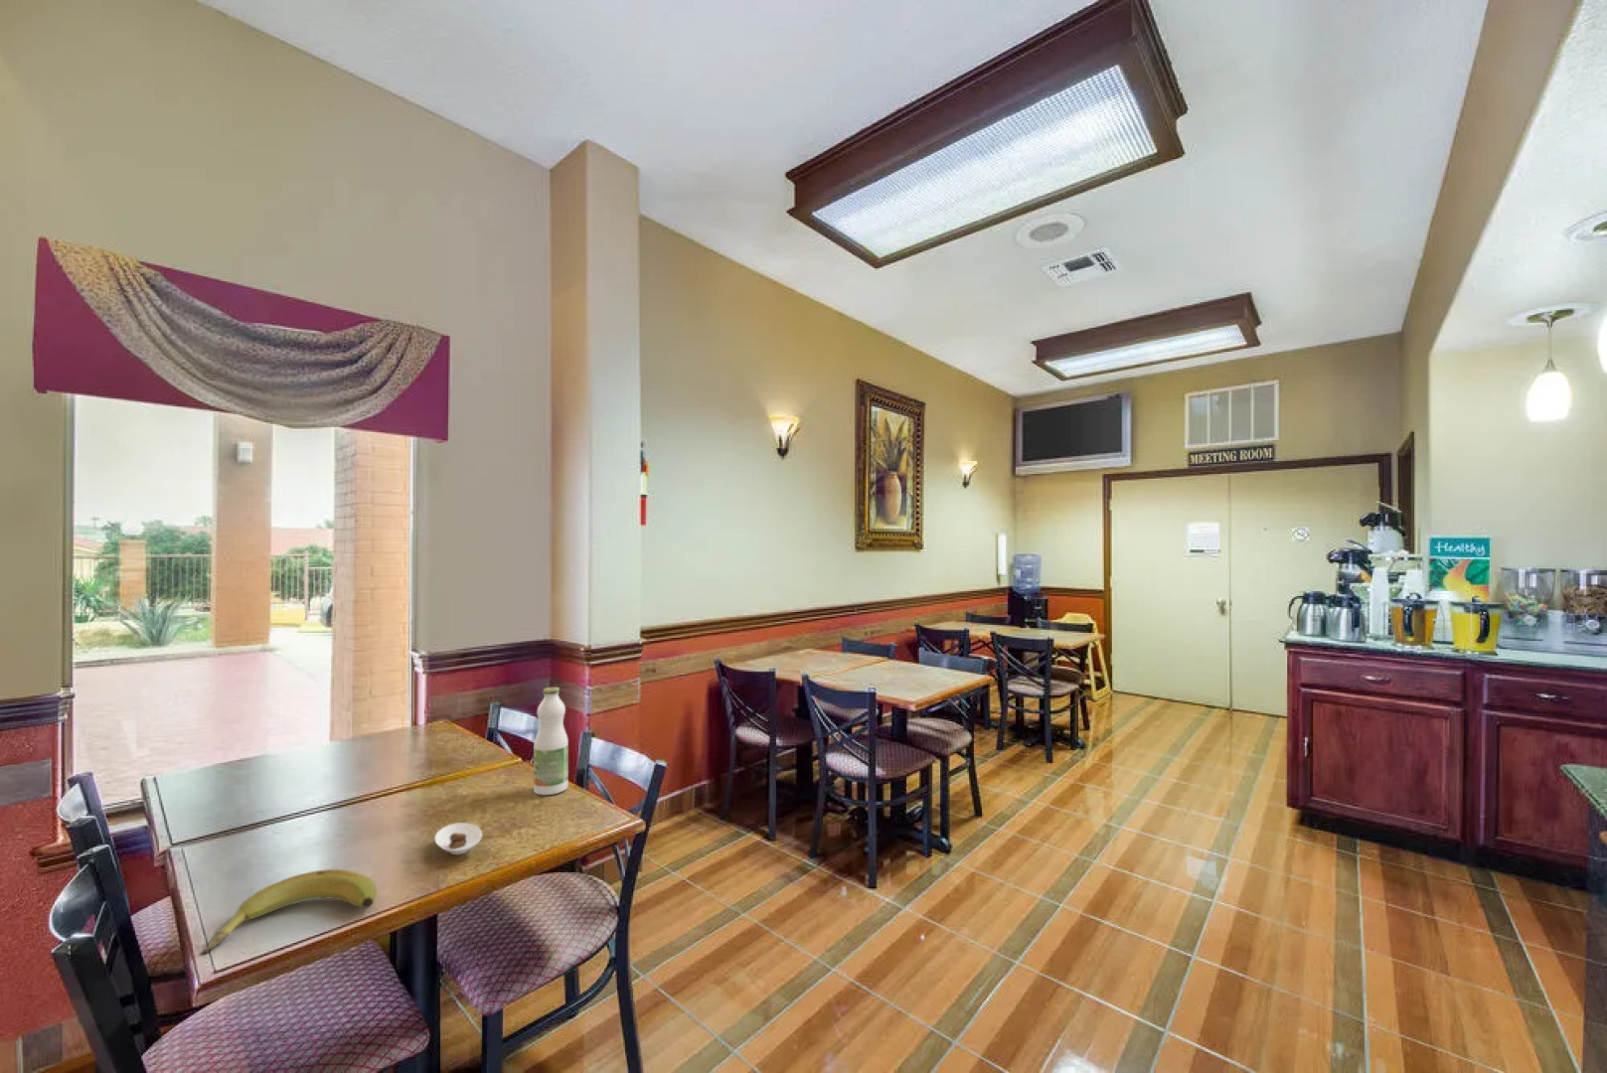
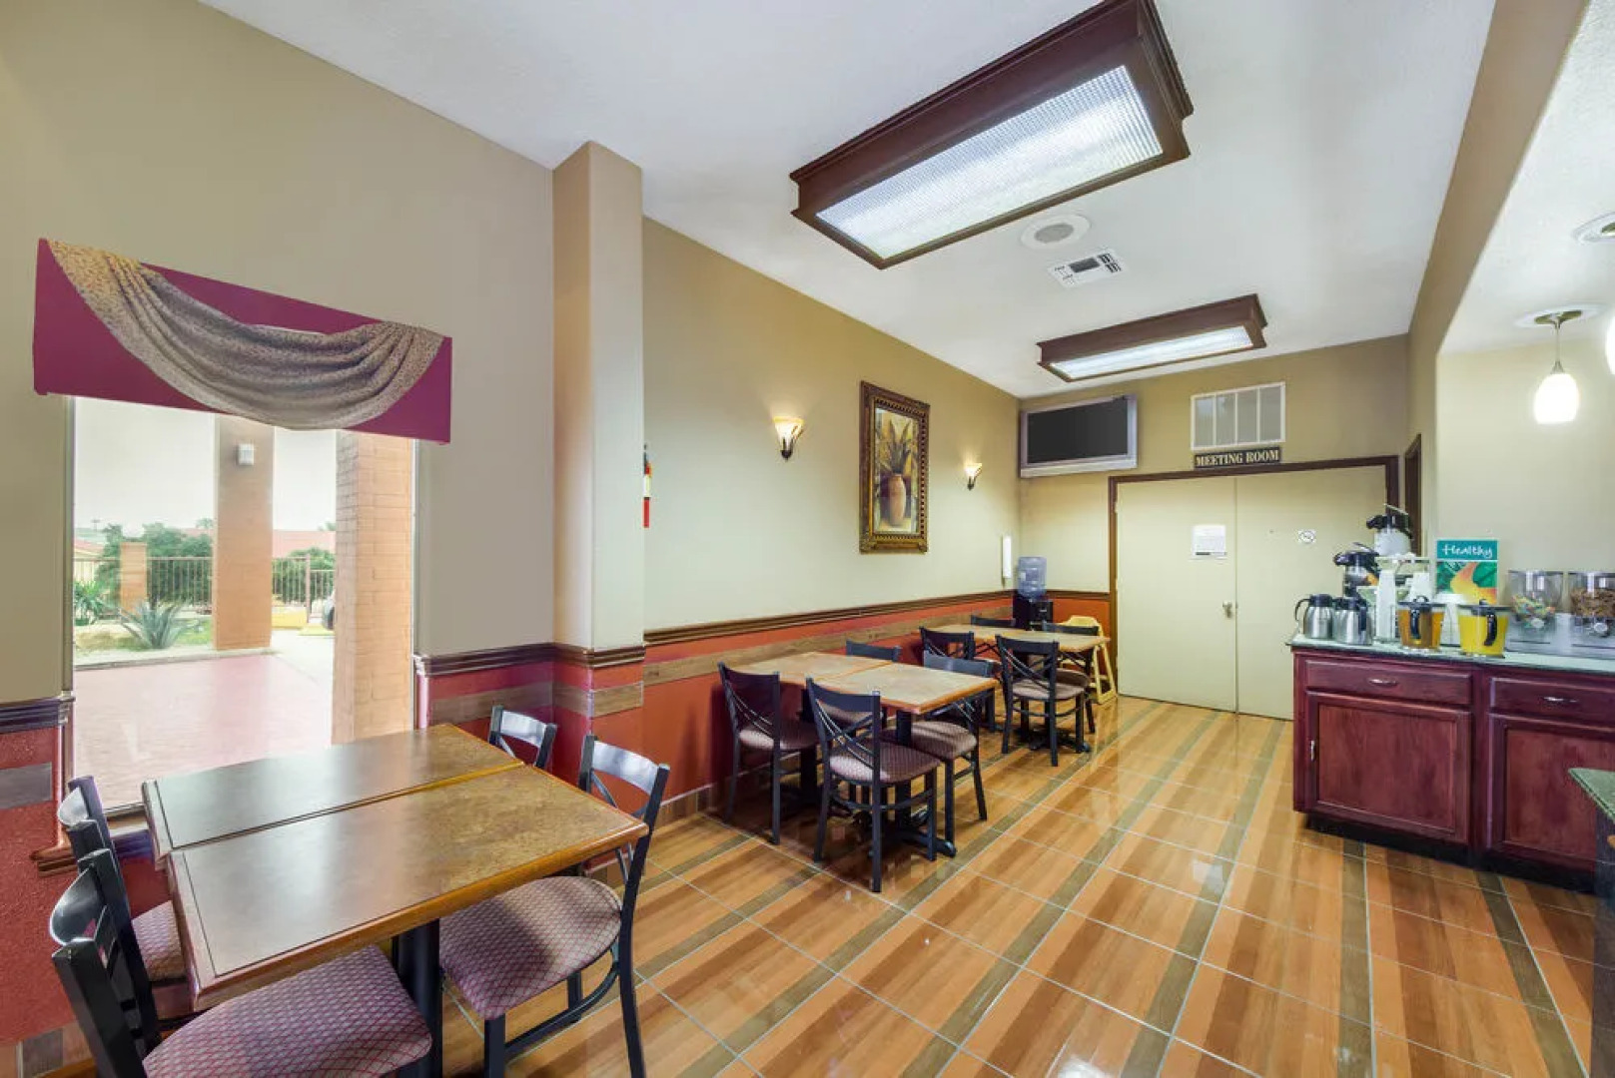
- banana [201,868,377,954]
- juice bottle [533,686,570,796]
- saucer [435,822,483,855]
